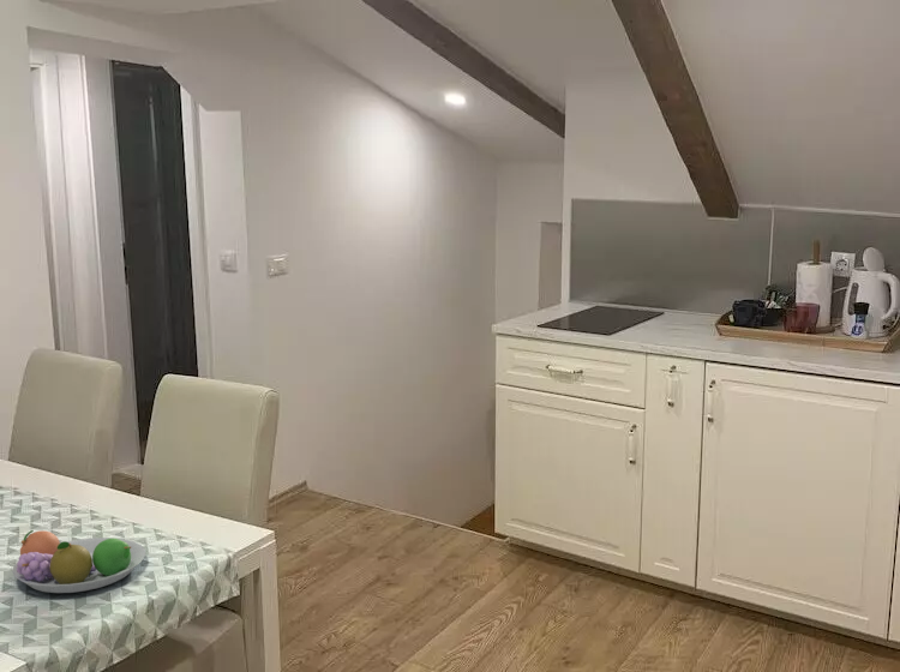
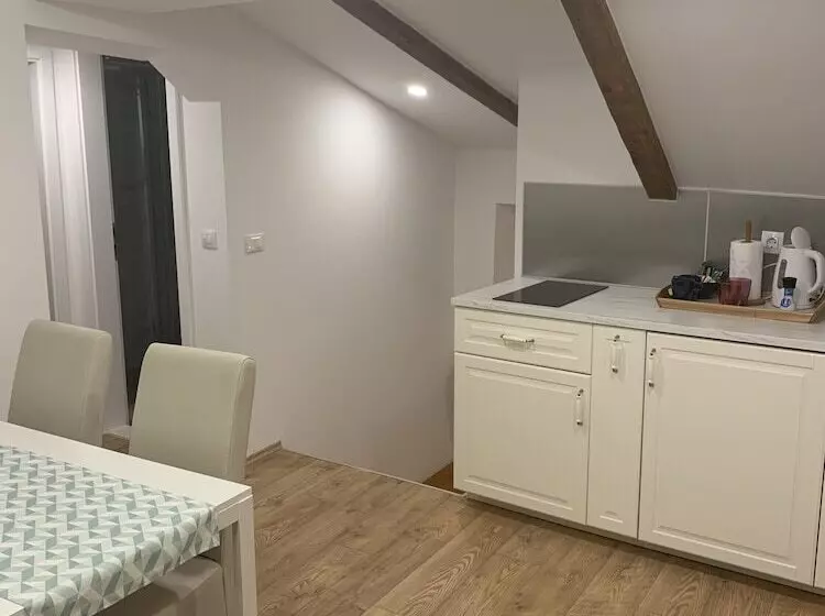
- fruit bowl [11,529,146,594]
